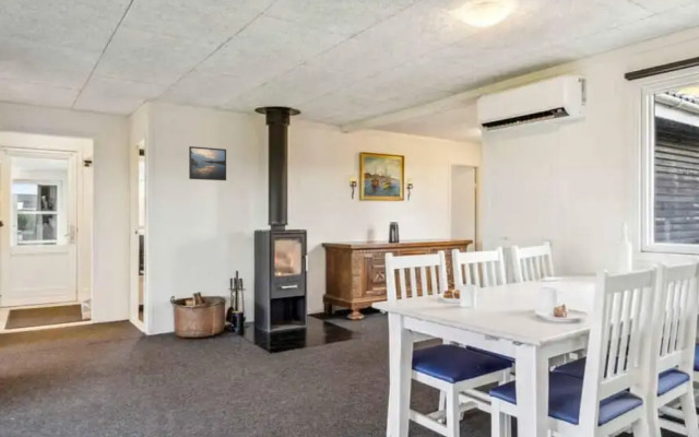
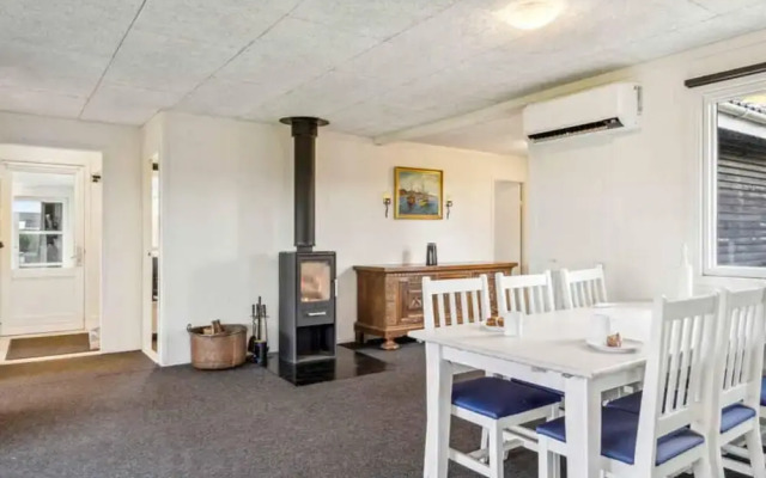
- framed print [188,145,227,181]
